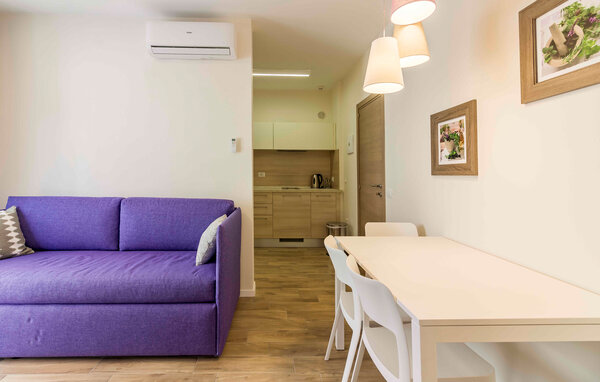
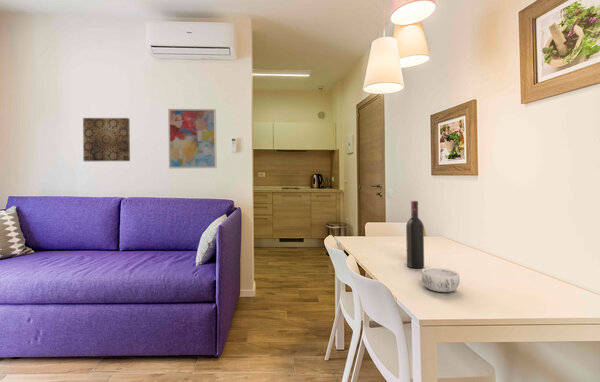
+ wall art [82,117,131,162]
+ wine bottle [405,200,425,269]
+ decorative bowl [420,267,461,293]
+ wall art [167,108,218,170]
